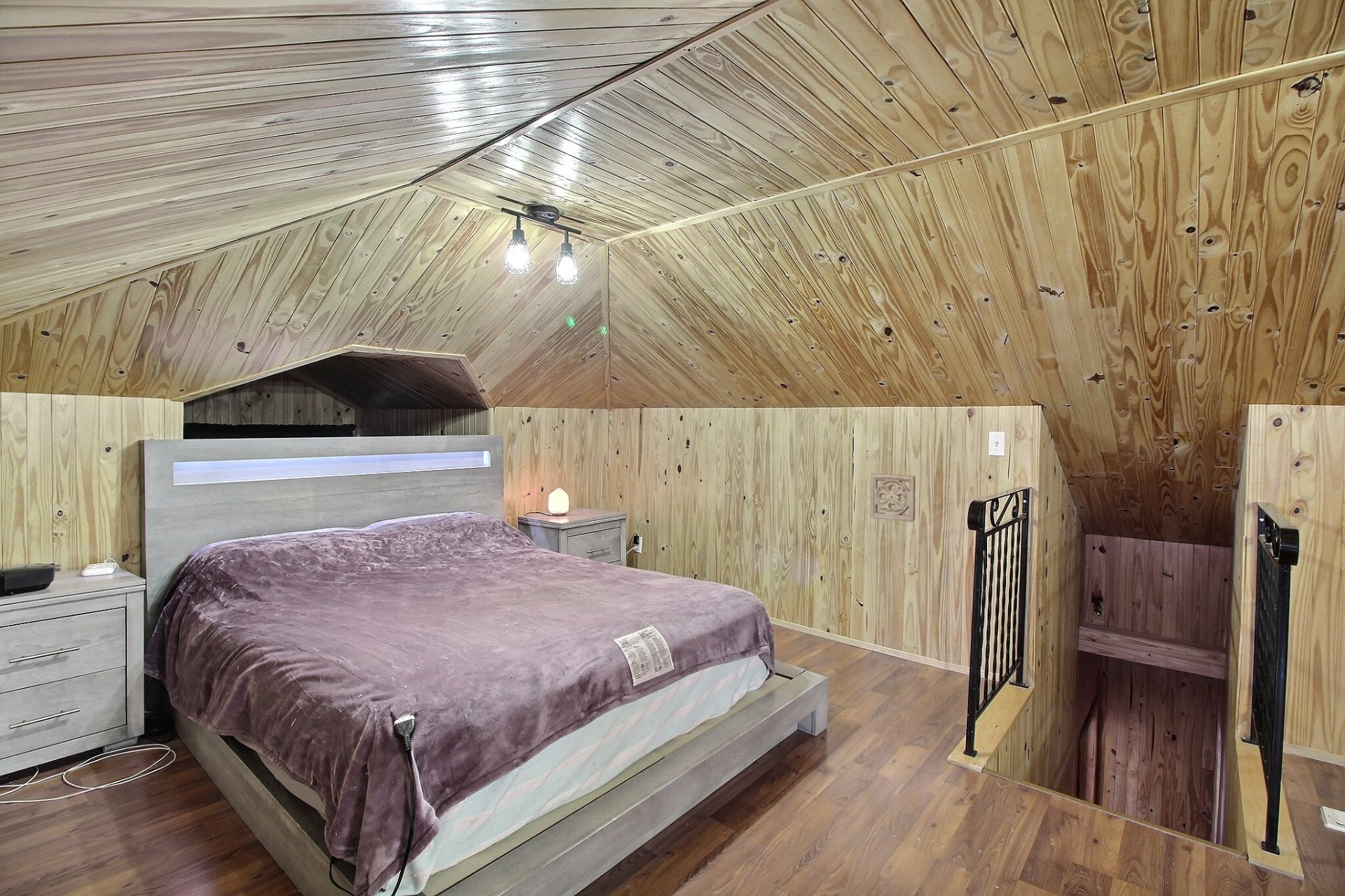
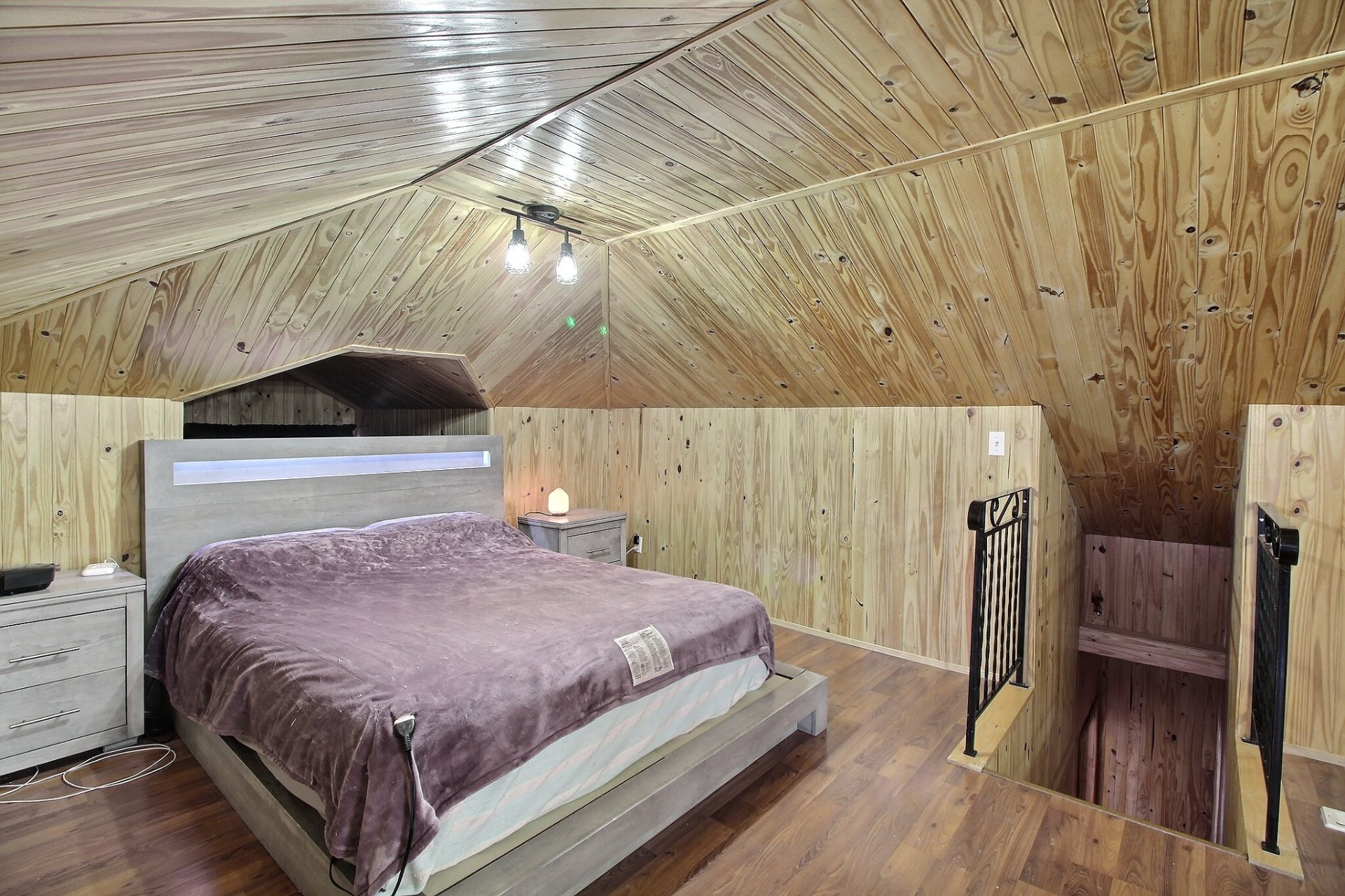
- wall ornament [869,473,916,523]
